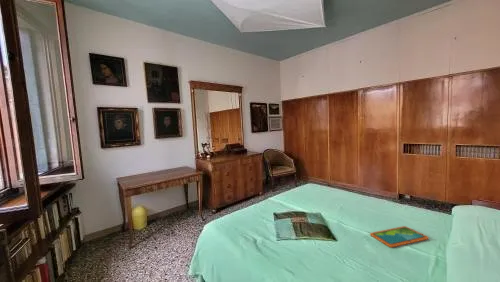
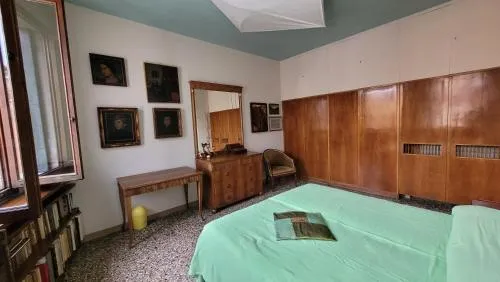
- tablet [369,225,430,248]
